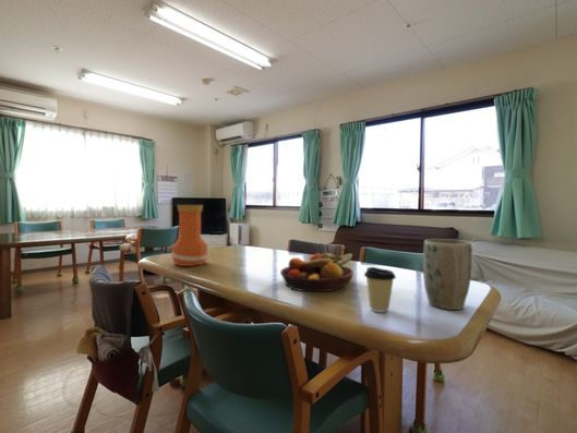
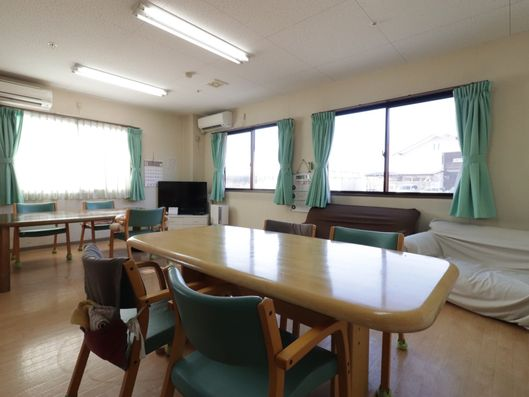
- coffee cup [363,266,397,313]
- plant pot [422,238,473,311]
- vase [170,204,209,267]
- fruit bowl [279,252,354,292]
